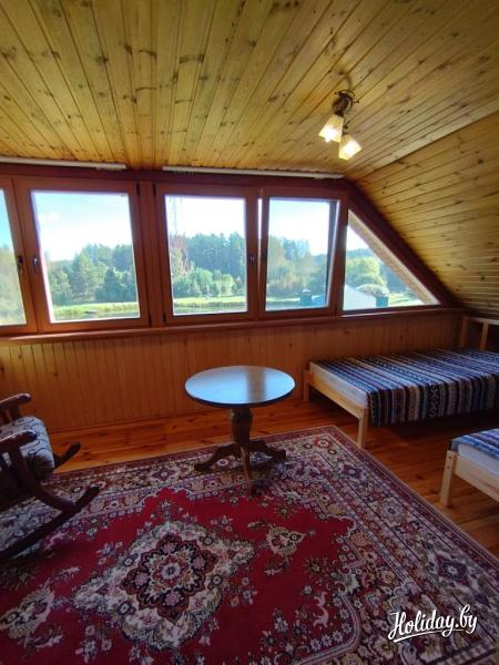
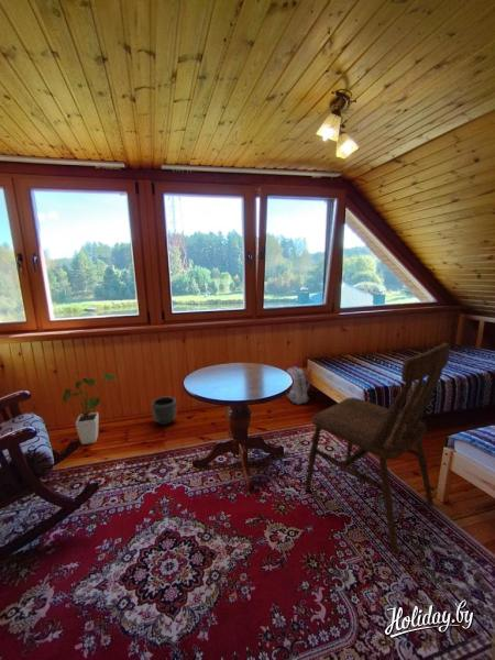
+ house plant [62,372,118,446]
+ planter [151,396,177,426]
+ backpack [286,361,311,406]
+ chair [304,342,451,552]
